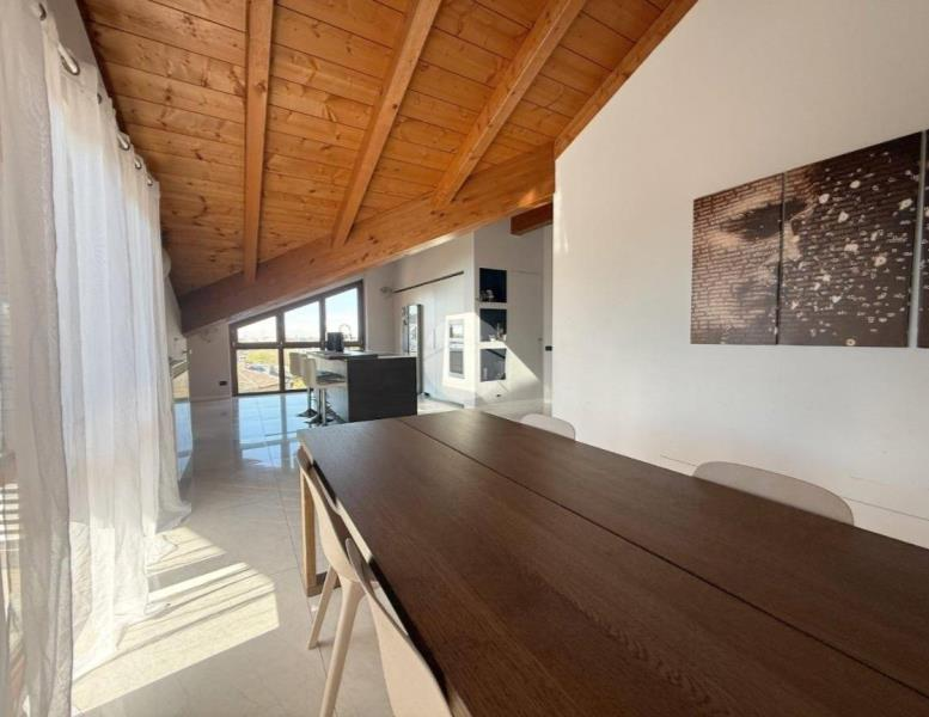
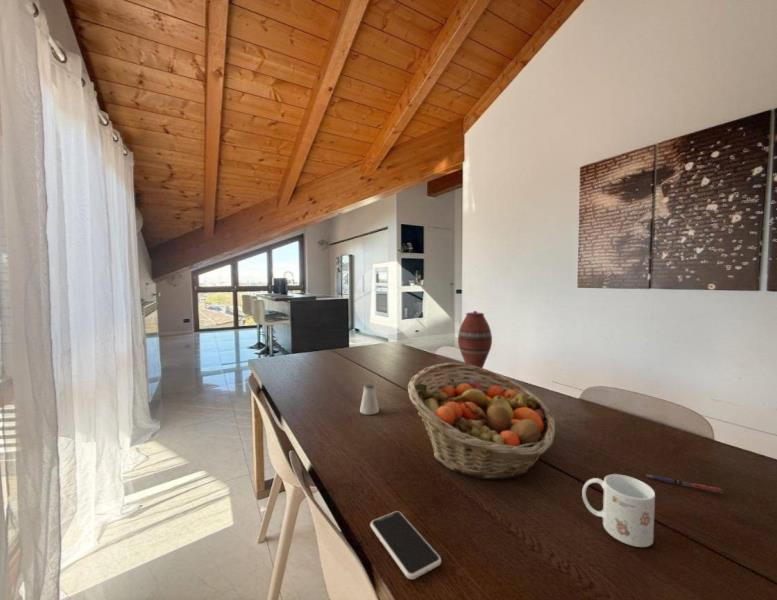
+ smartphone [369,510,442,580]
+ saltshaker [359,383,380,416]
+ pen [645,474,723,494]
+ vase [457,310,493,369]
+ mug [581,473,656,548]
+ fruit basket [407,362,556,481]
